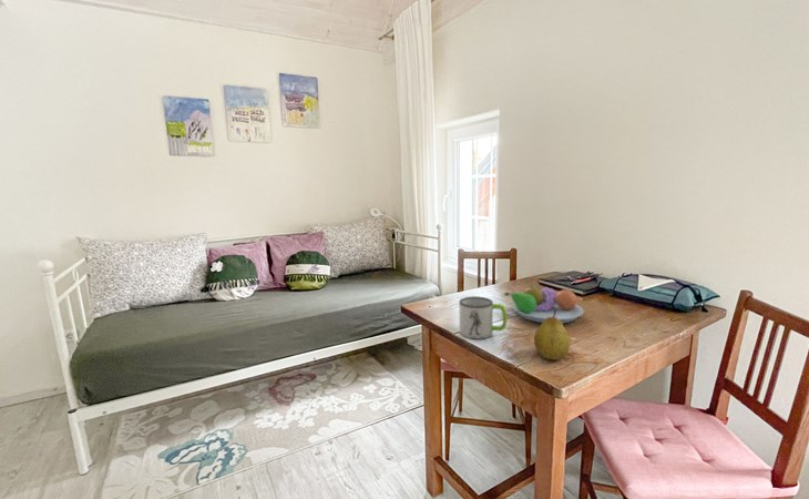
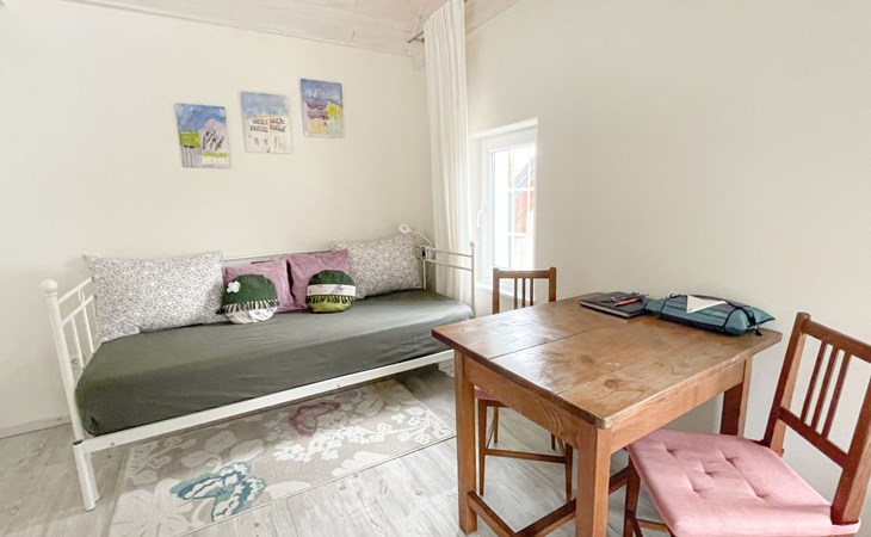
- mug [458,295,508,340]
- fruit bowl [503,282,585,324]
- fruit [533,309,571,361]
